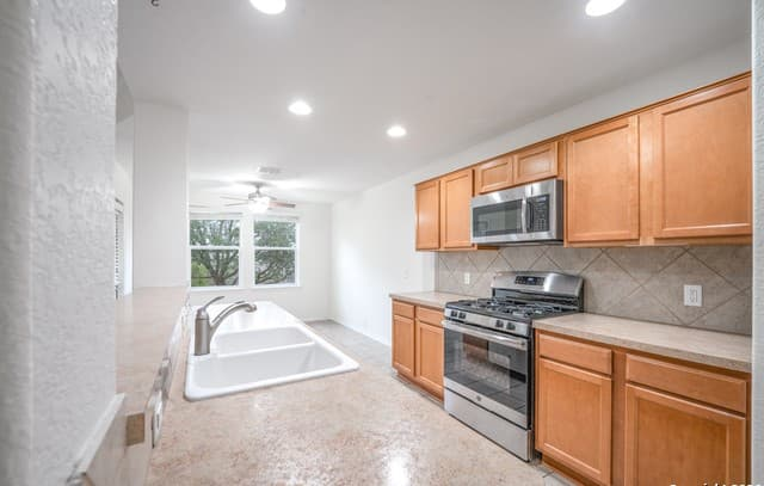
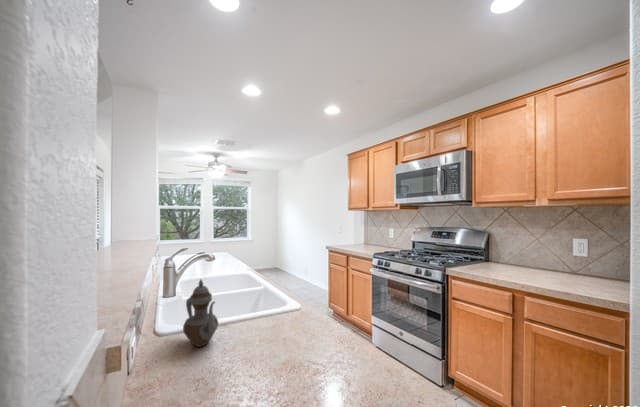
+ teapot [182,278,219,348]
